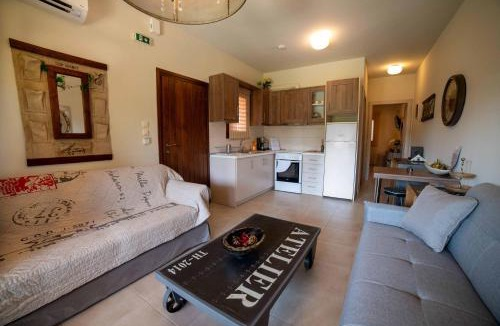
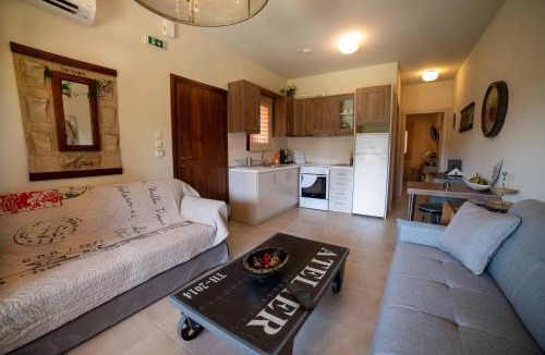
+ remote control [286,281,317,310]
